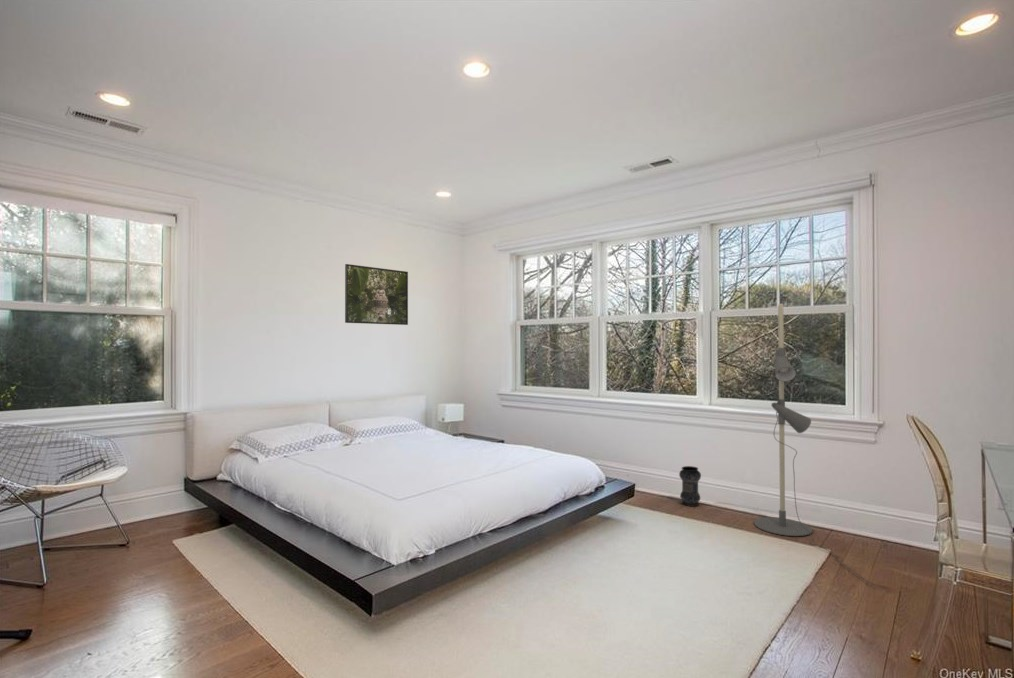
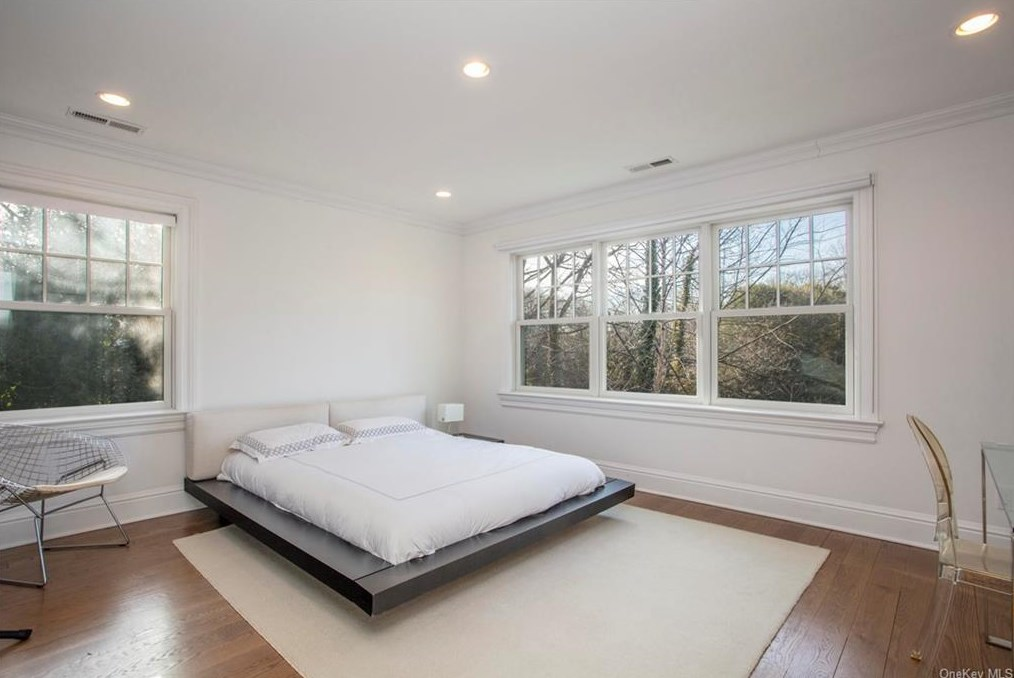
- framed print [344,263,409,326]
- vase [678,465,702,507]
- floor lamp [753,303,877,588]
